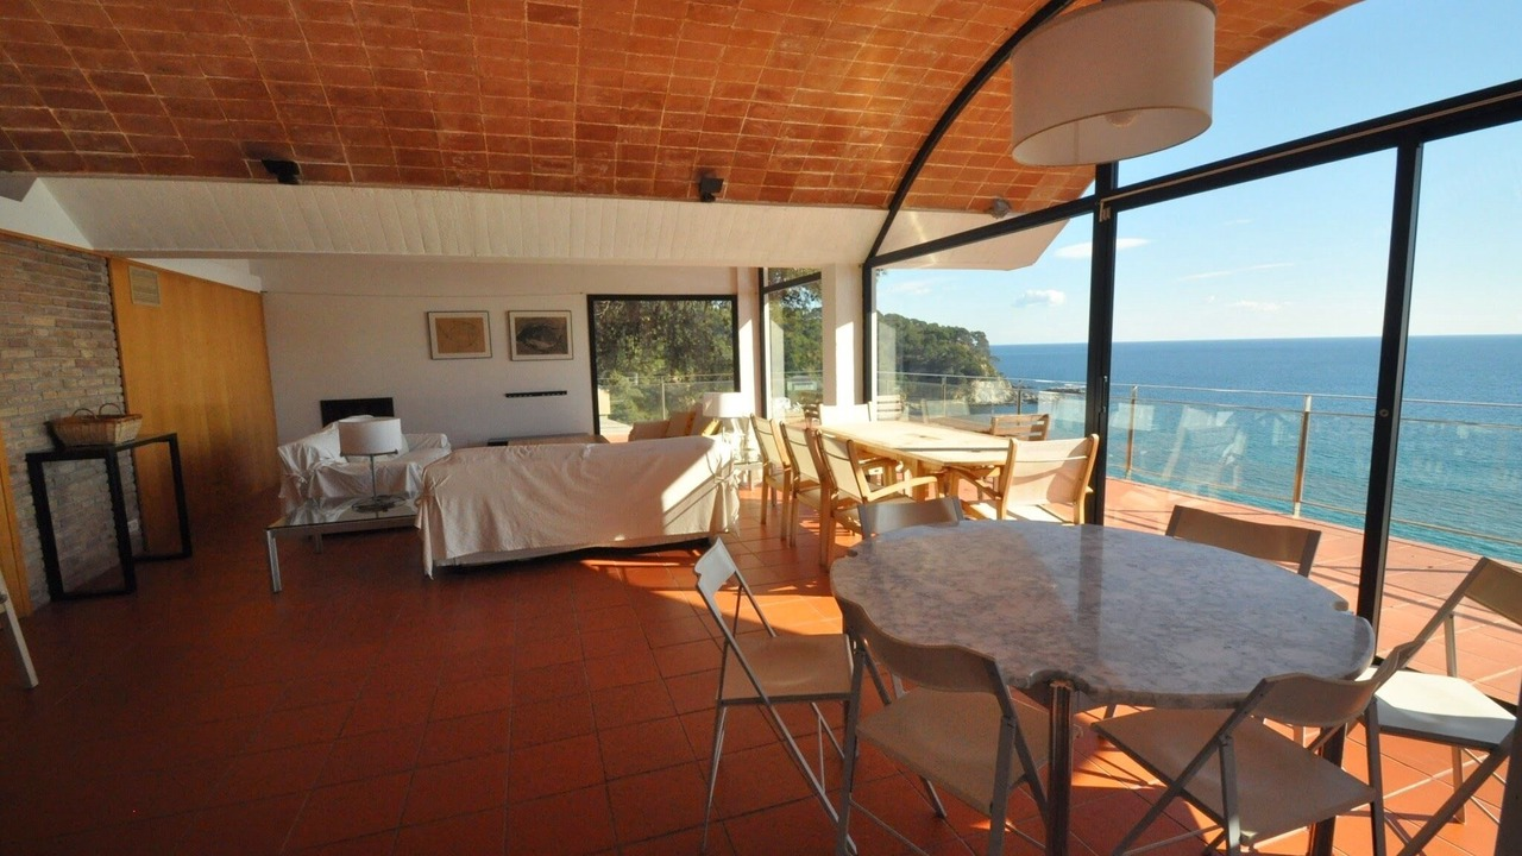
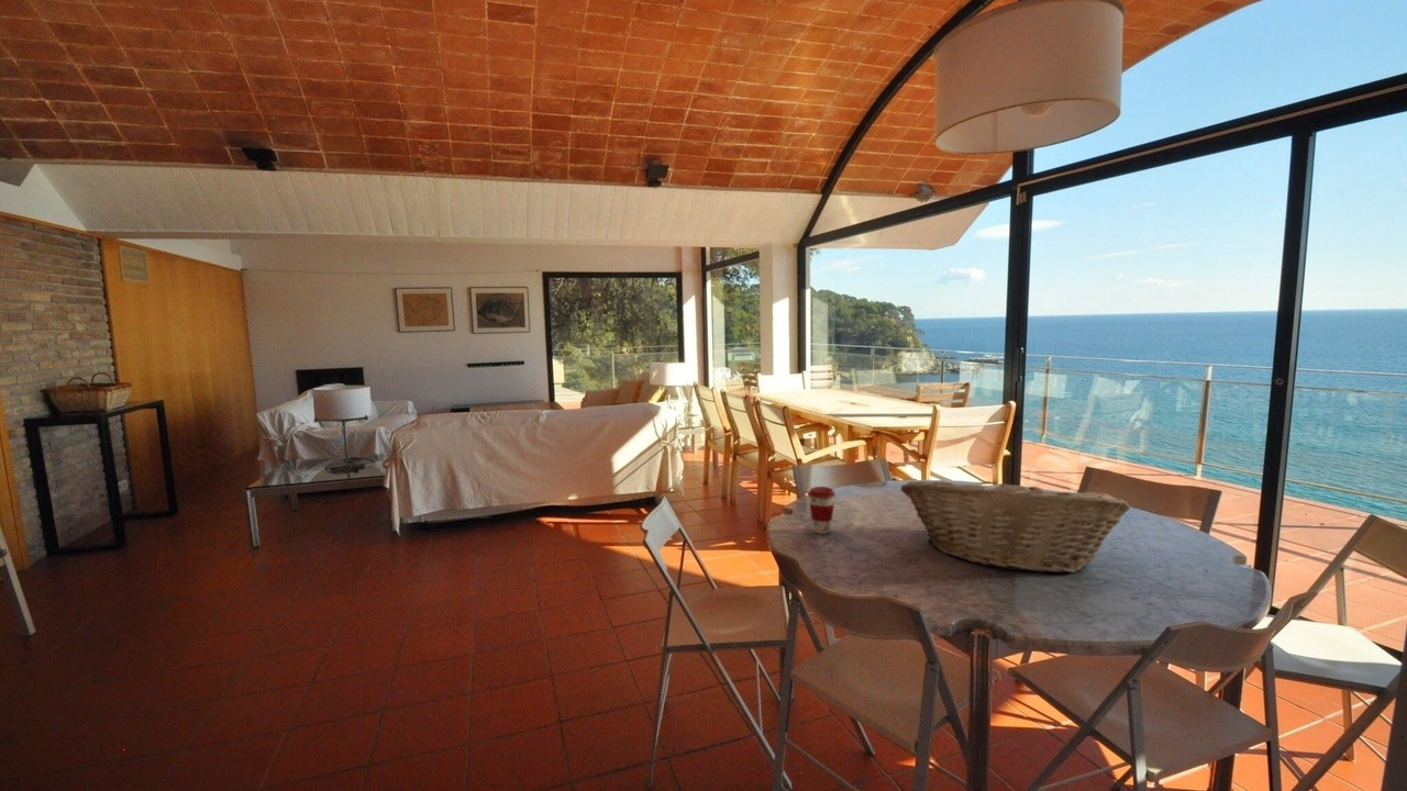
+ coffee cup [807,486,837,535]
+ fruit basket [899,475,1131,573]
